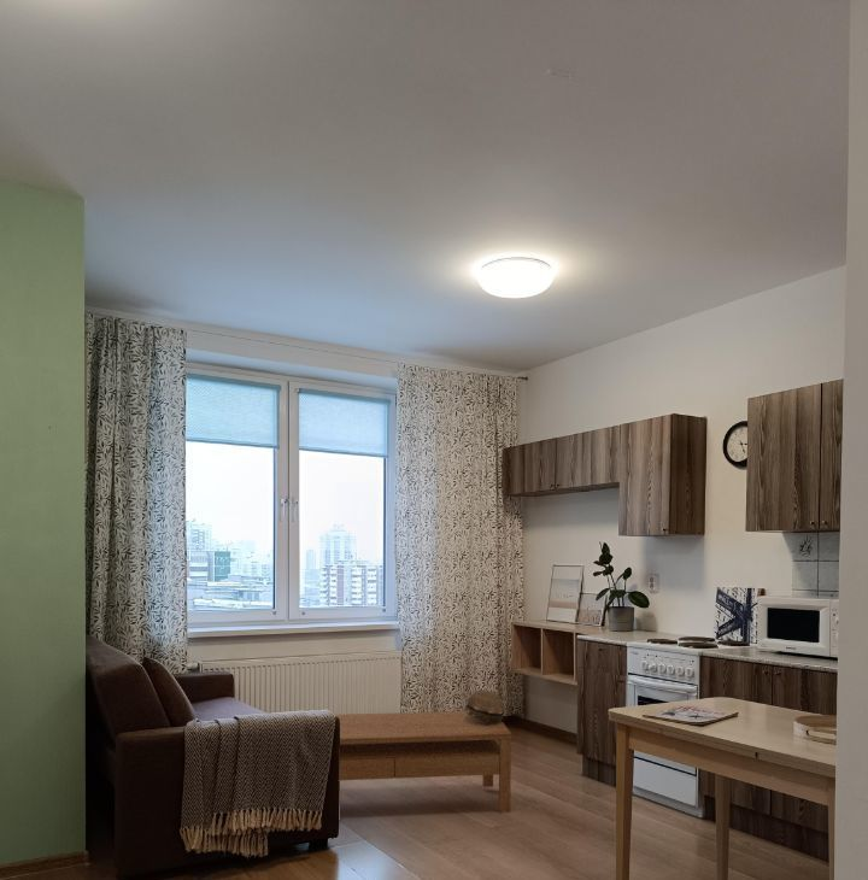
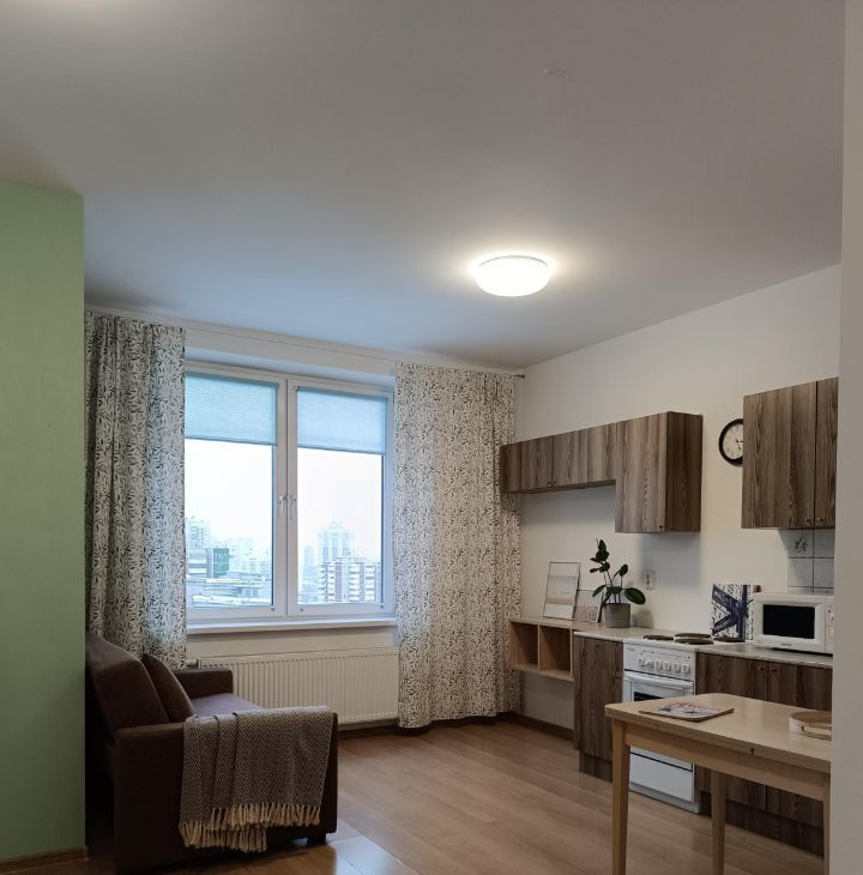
- decorative bowl [464,690,506,726]
- coffee table [334,710,512,814]
